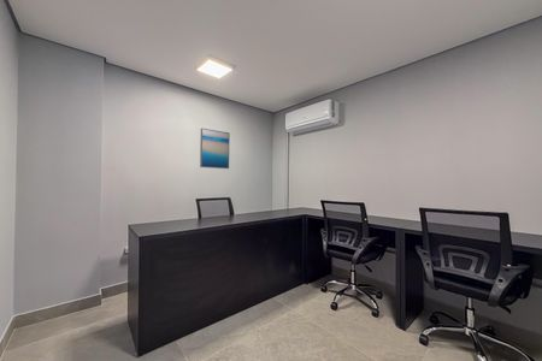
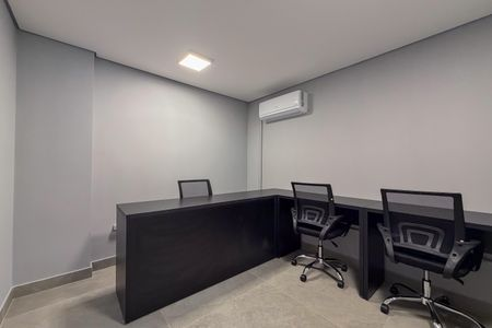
- wall art [199,128,231,170]
